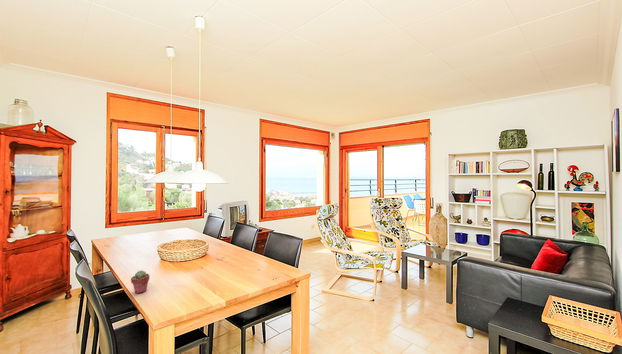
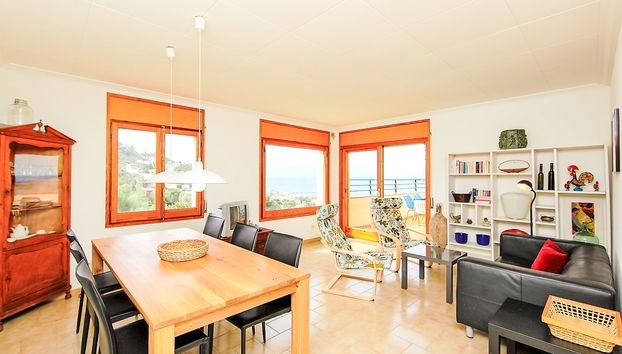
- potted succulent [130,269,151,295]
